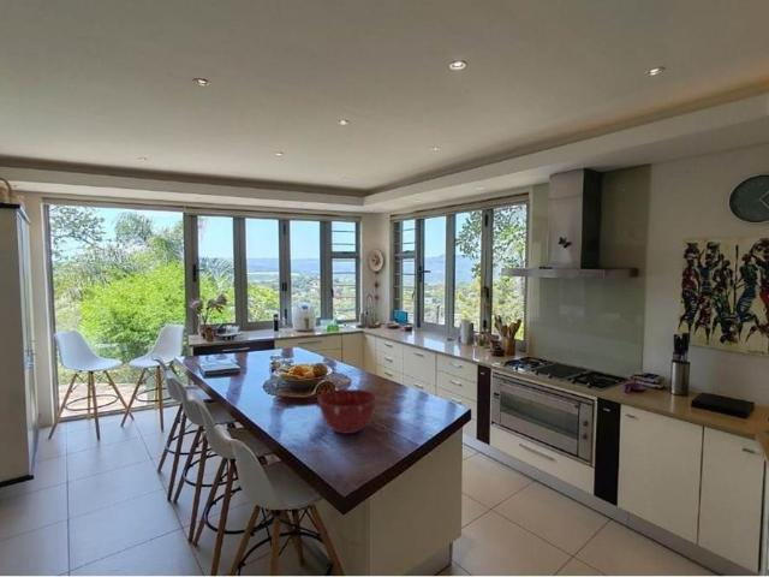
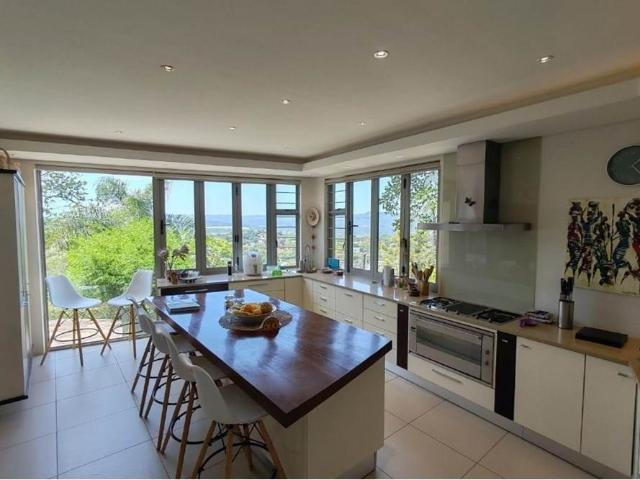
- mixing bowl [316,388,378,435]
